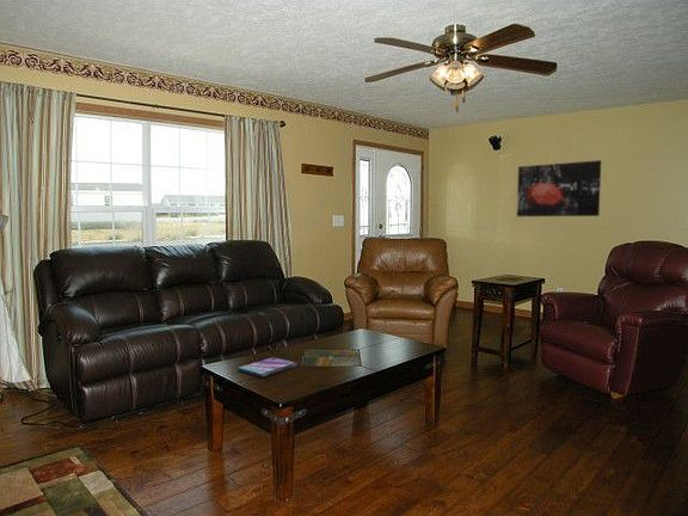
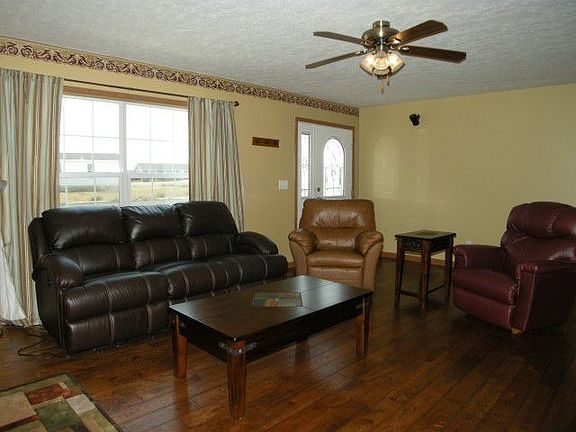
- video game case [236,356,299,377]
- wall art [516,159,602,217]
